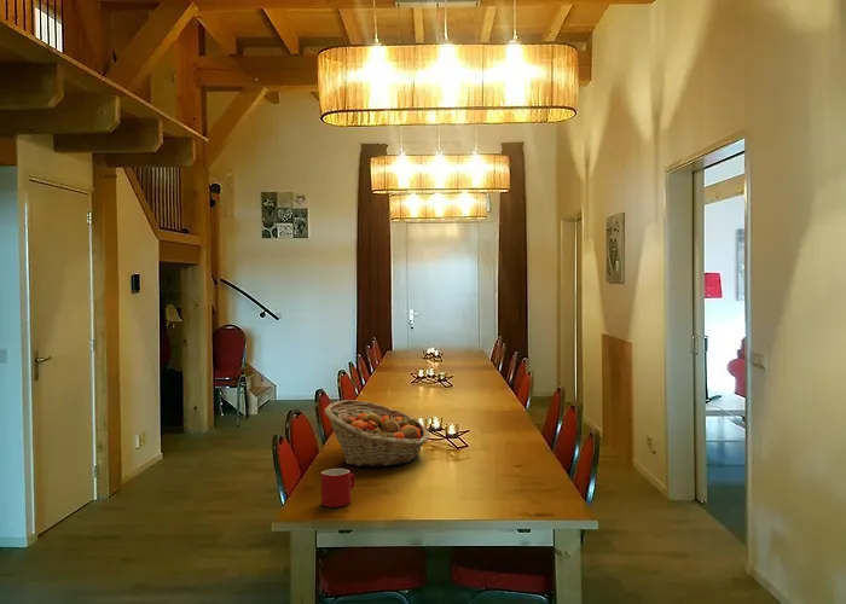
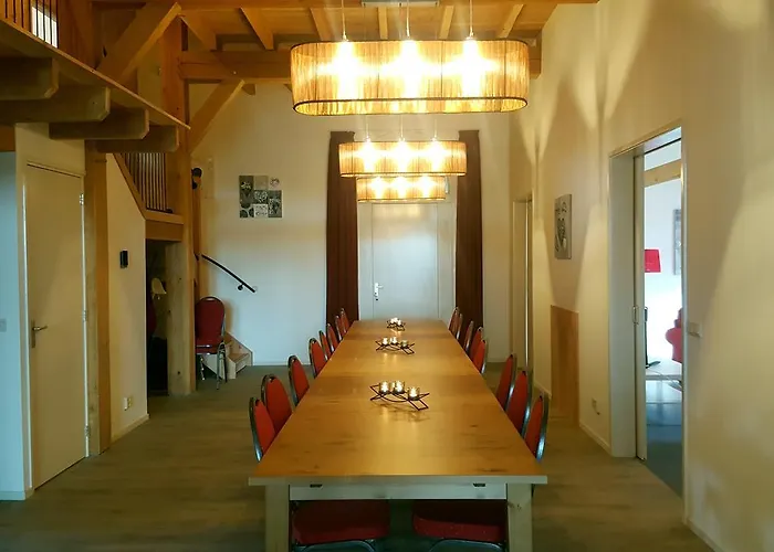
- fruit basket [324,399,430,467]
- mug [320,467,355,509]
